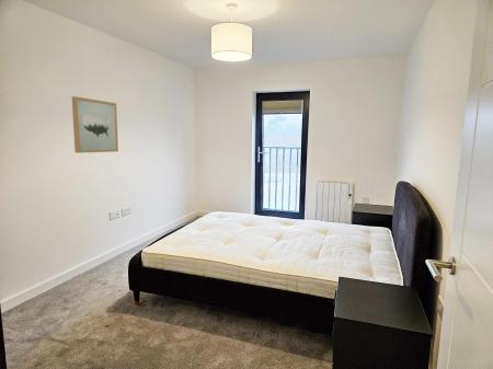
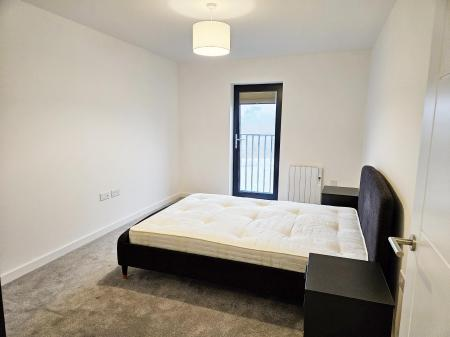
- wall art [71,95,119,153]
